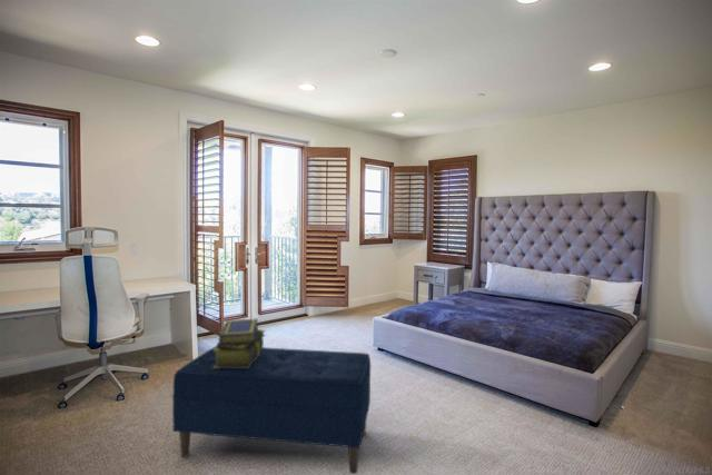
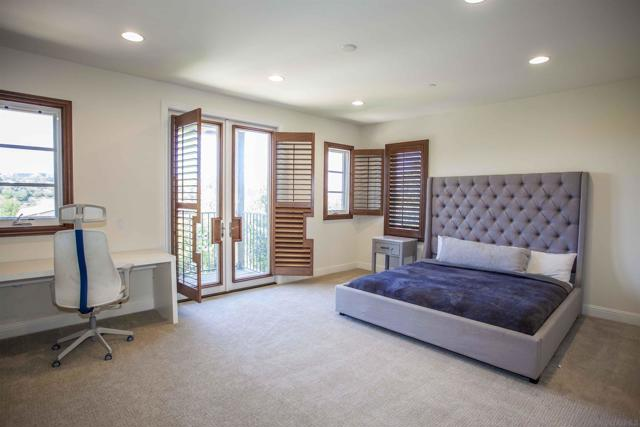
- bench [171,345,372,475]
- stack of books [214,318,267,368]
